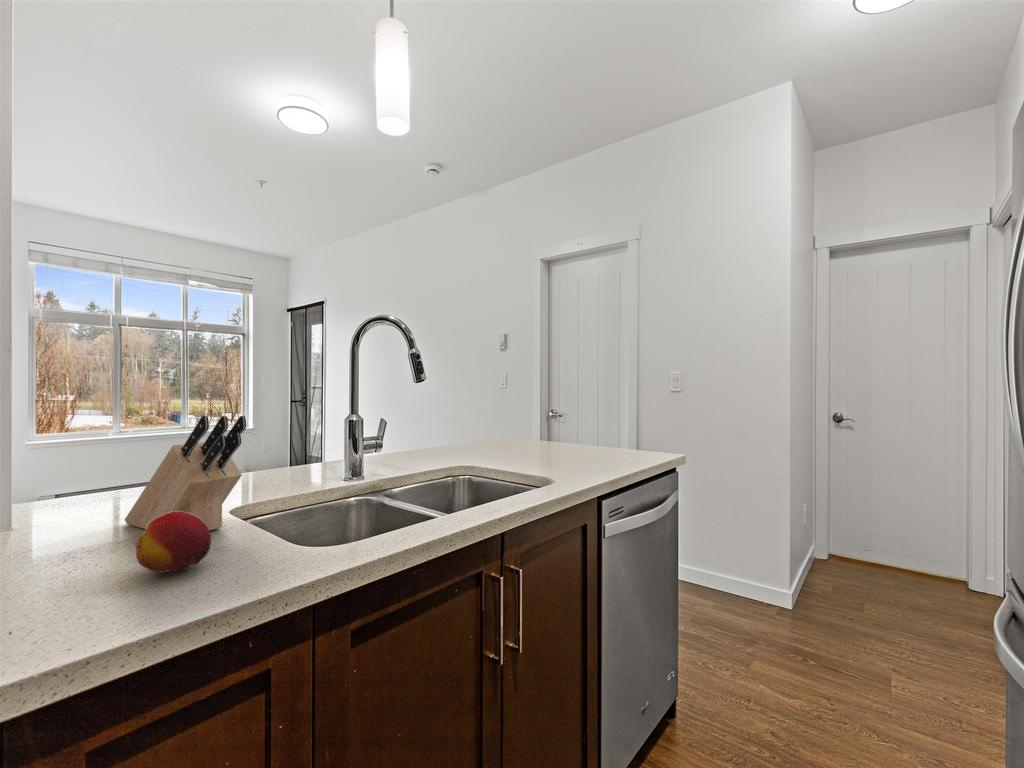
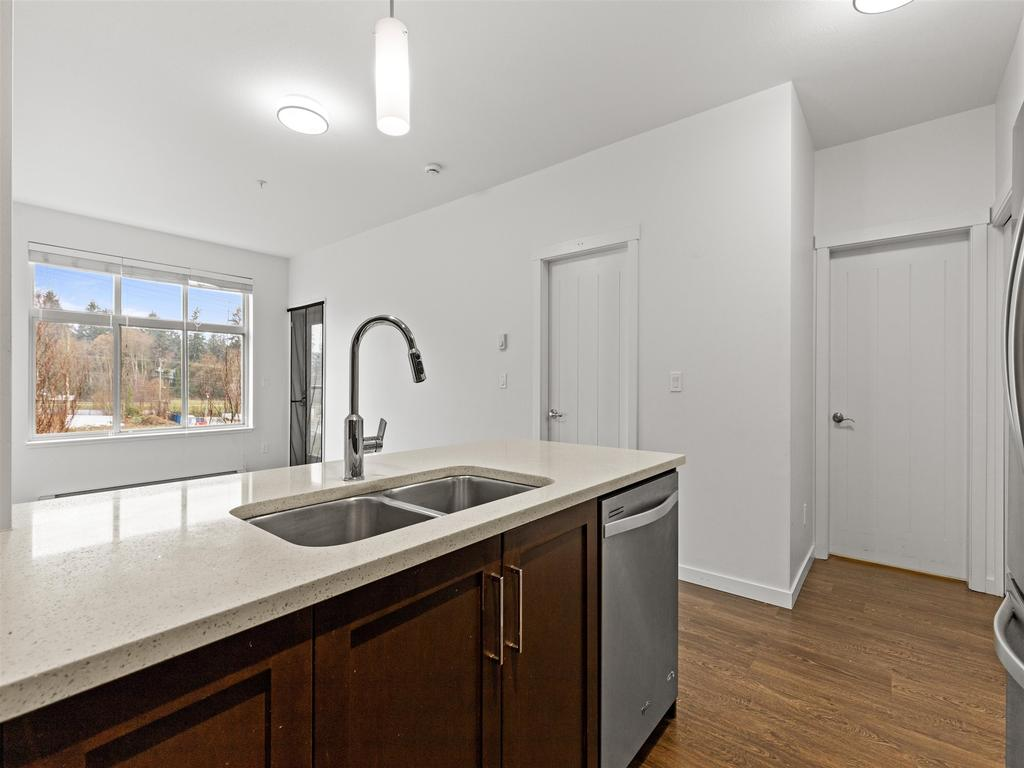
- knife block [124,415,247,531]
- fruit [135,511,212,574]
